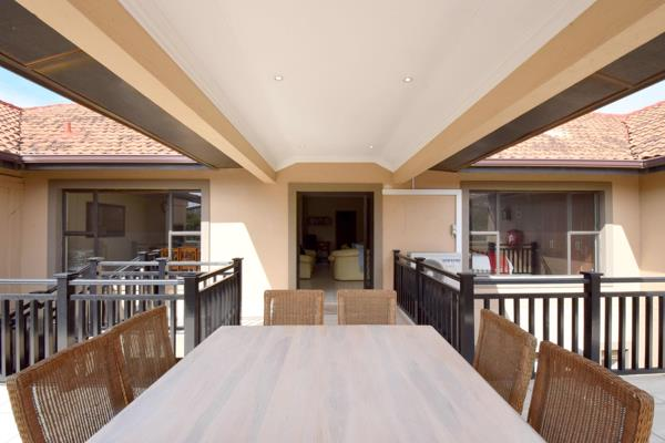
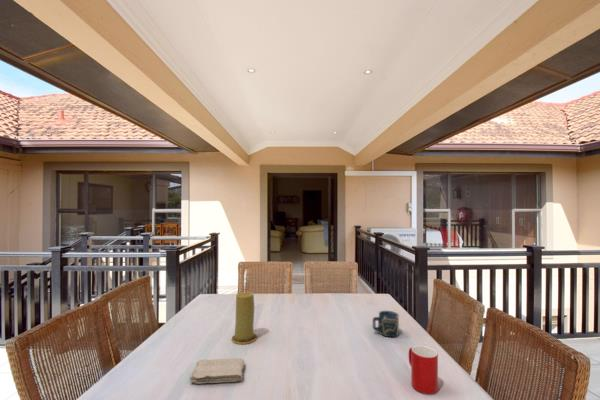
+ candle [231,291,258,345]
+ cup [372,310,400,338]
+ washcloth [189,358,245,385]
+ cup [408,345,439,395]
